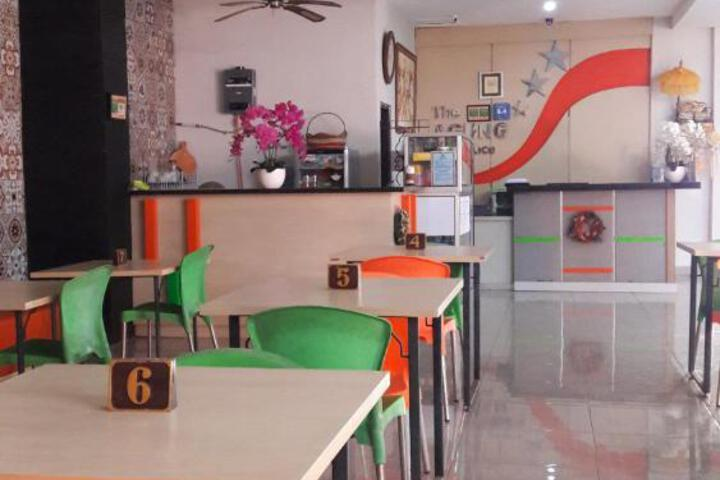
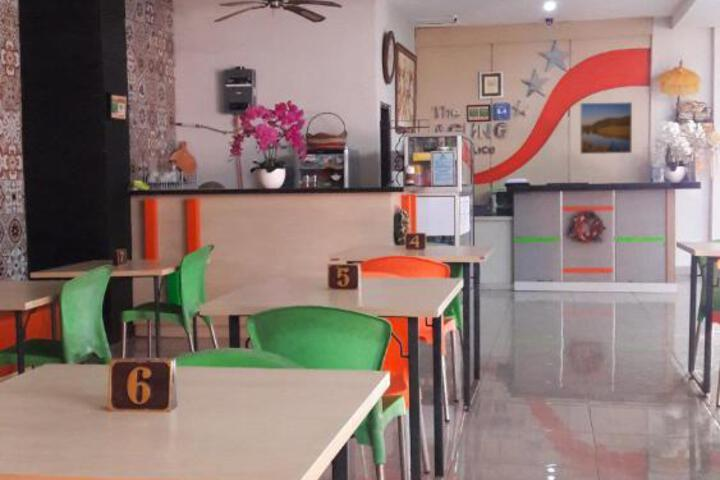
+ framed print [579,101,633,155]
